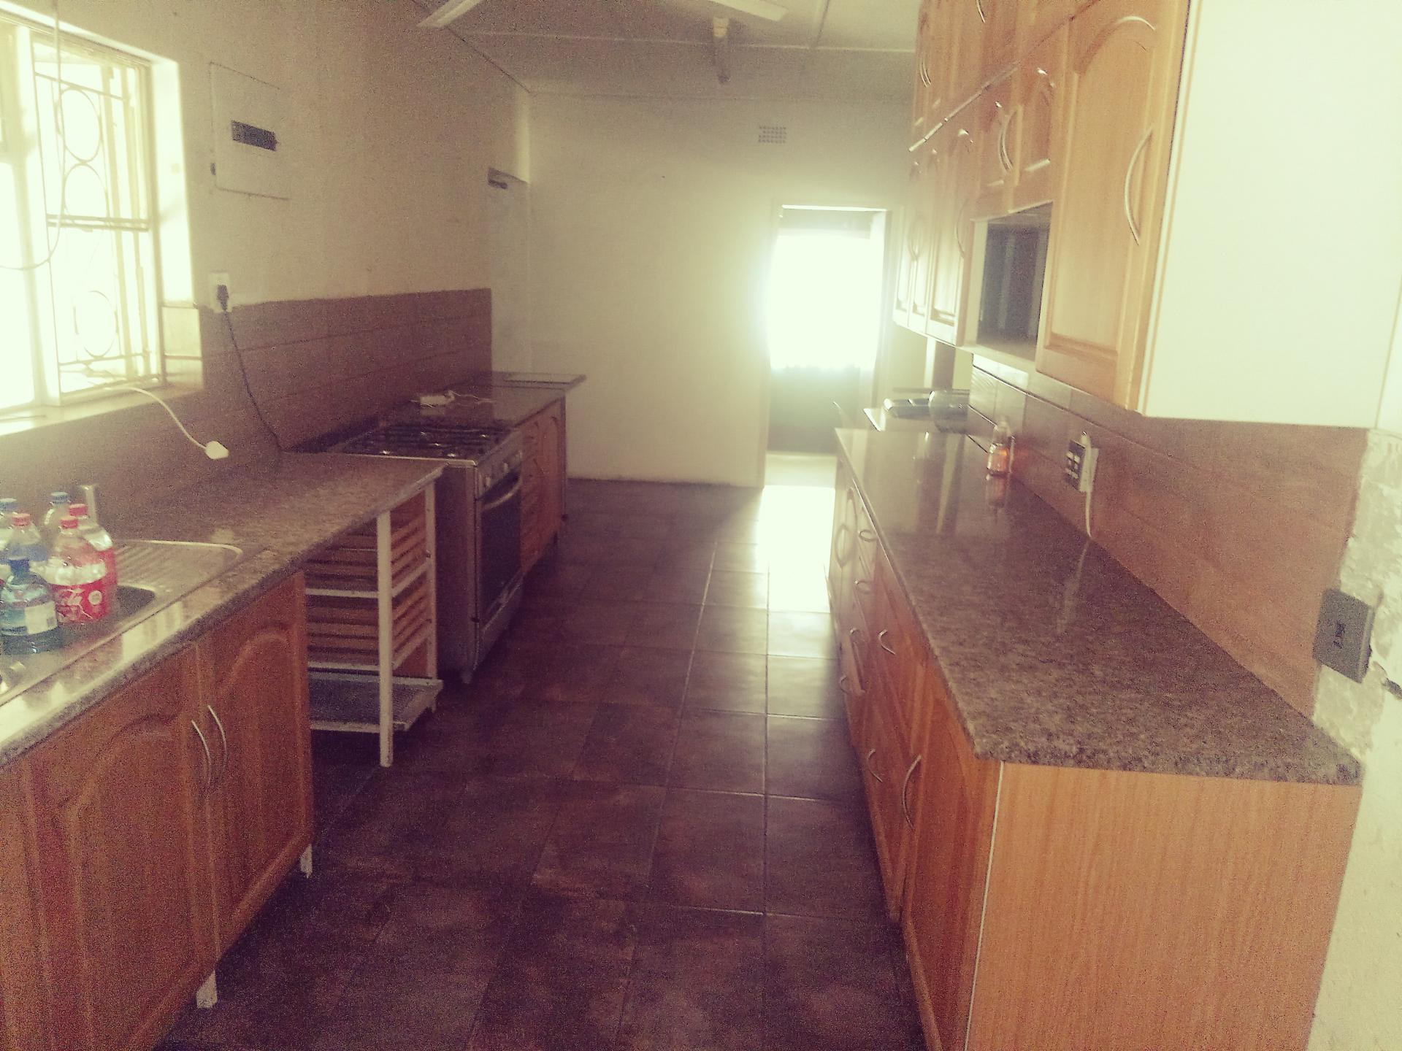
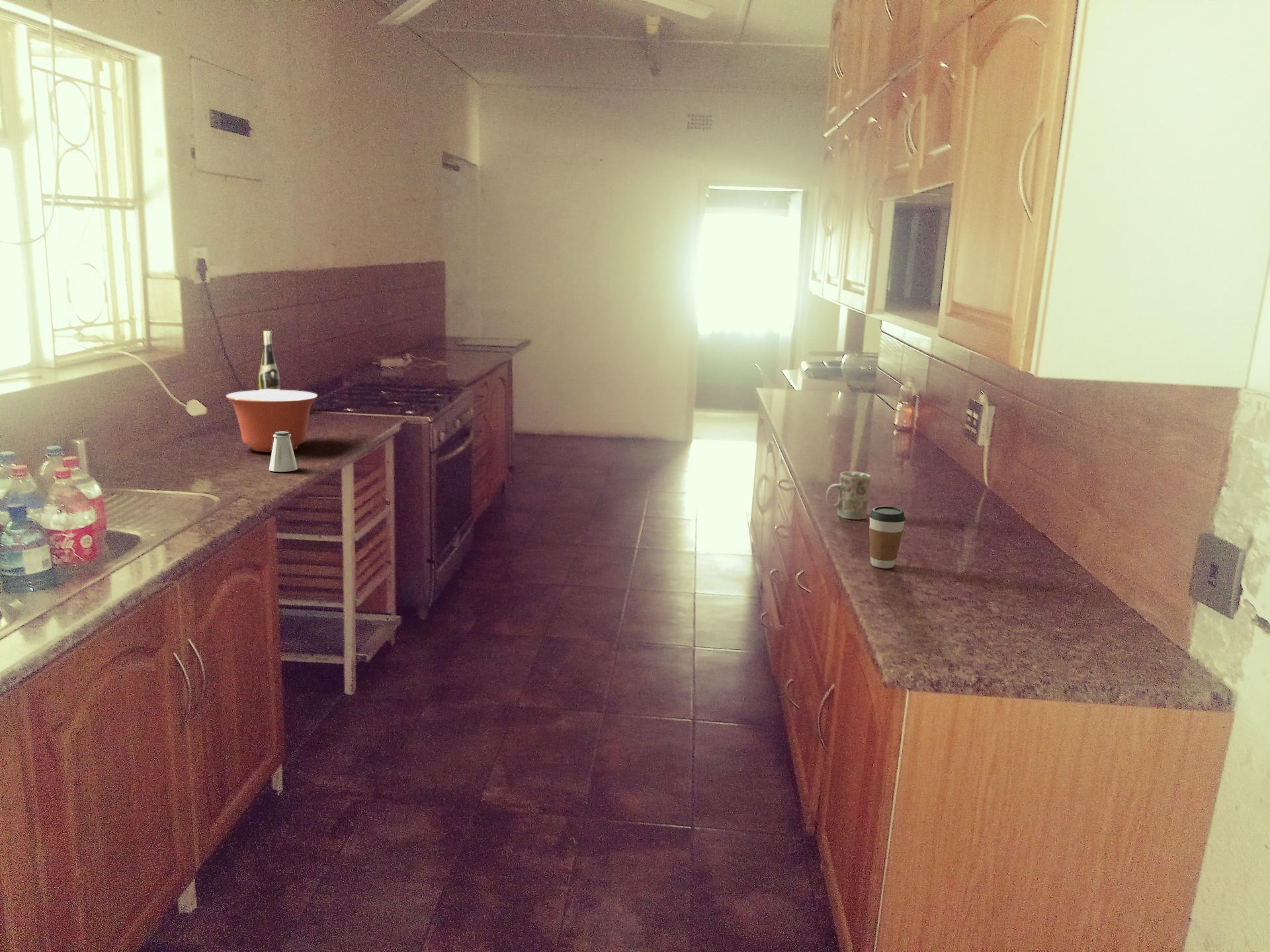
+ mug [825,471,871,520]
+ wine bottle [258,330,280,390]
+ mixing bowl [225,389,318,453]
+ saltshaker [269,431,298,473]
+ coffee cup [868,506,906,569]
